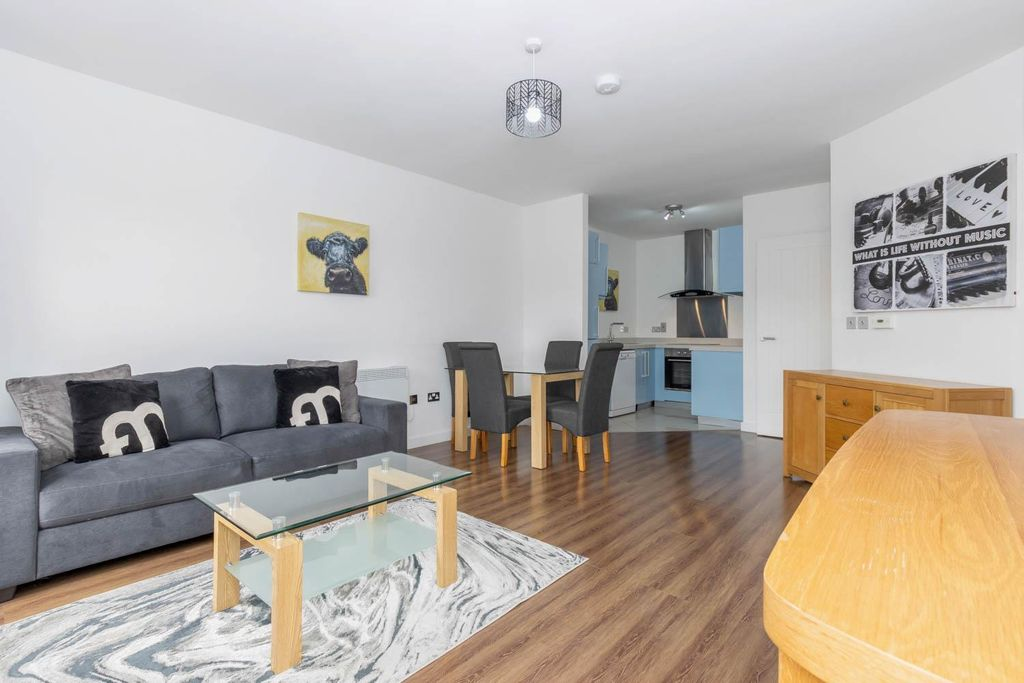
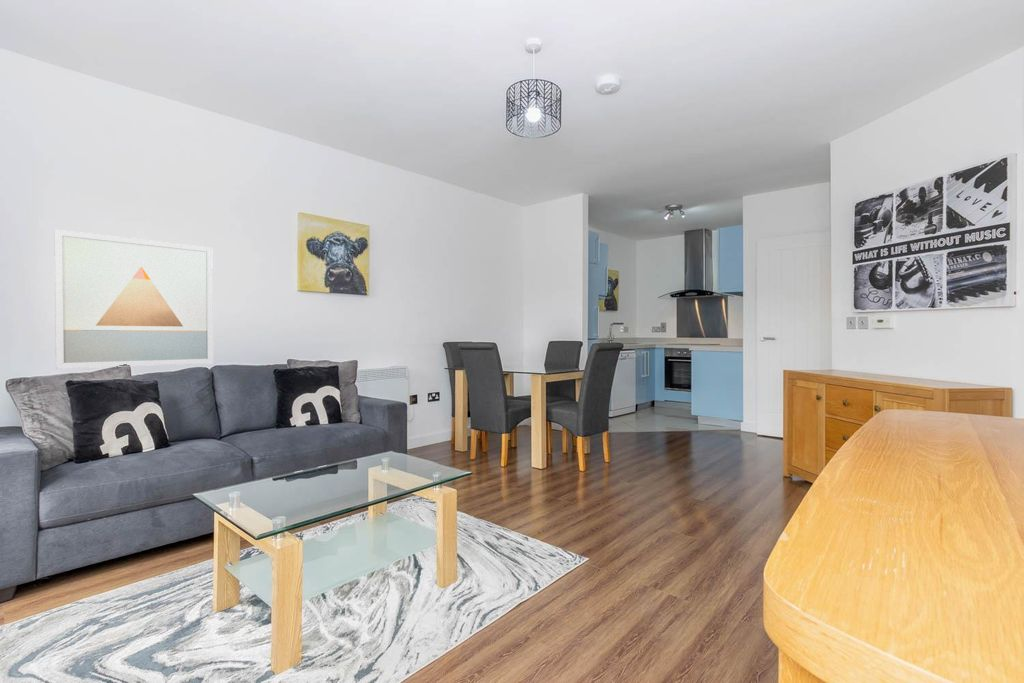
+ wall art [53,229,214,370]
